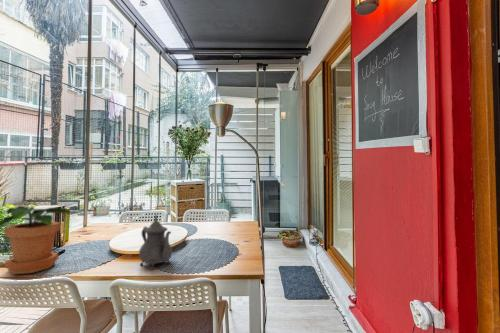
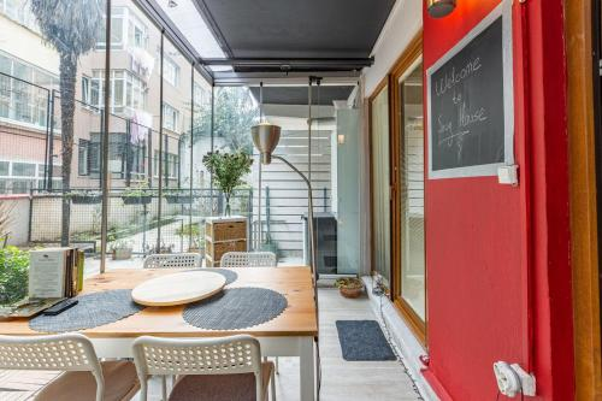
- potted plant [0,205,74,275]
- teapot [138,213,173,270]
